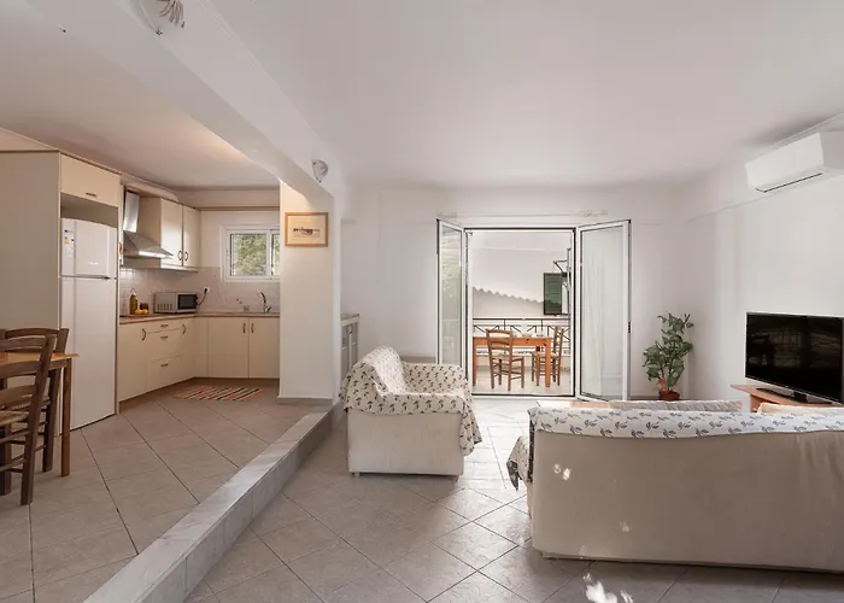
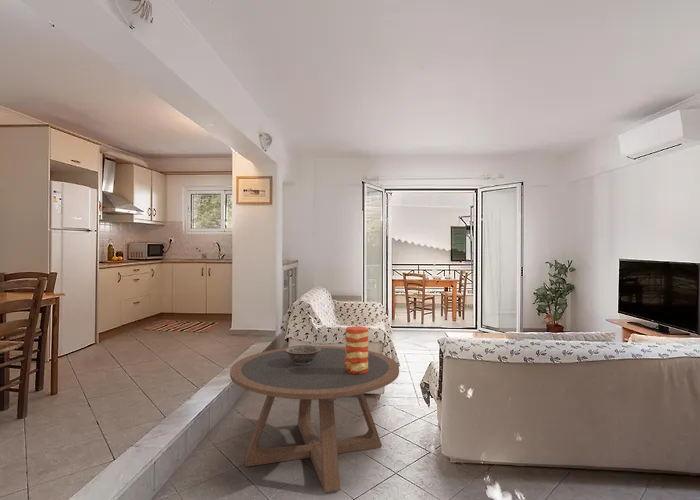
+ vase [344,325,369,374]
+ coffee table [229,345,400,494]
+ decorative bowl [285,344,321,365]
